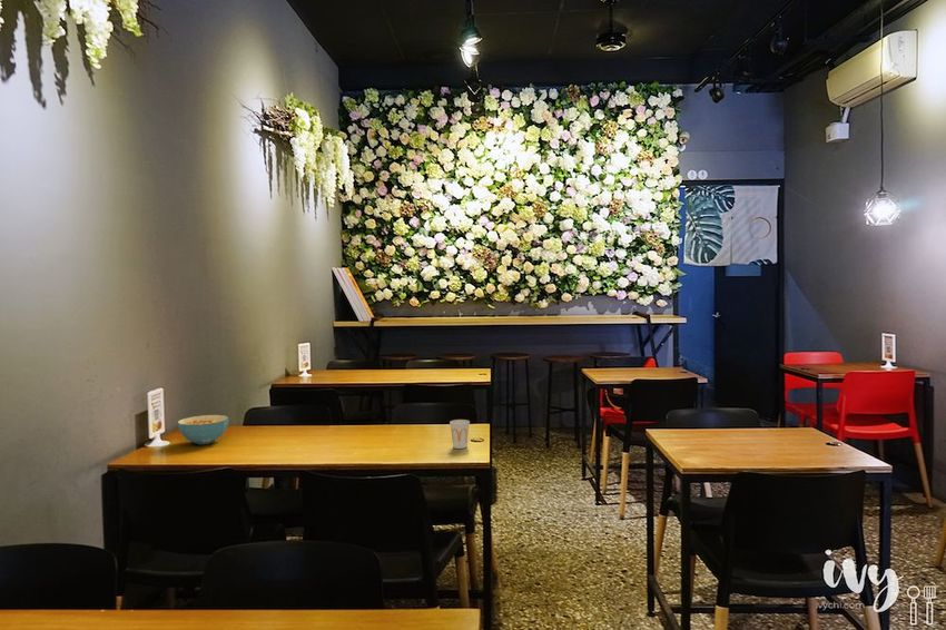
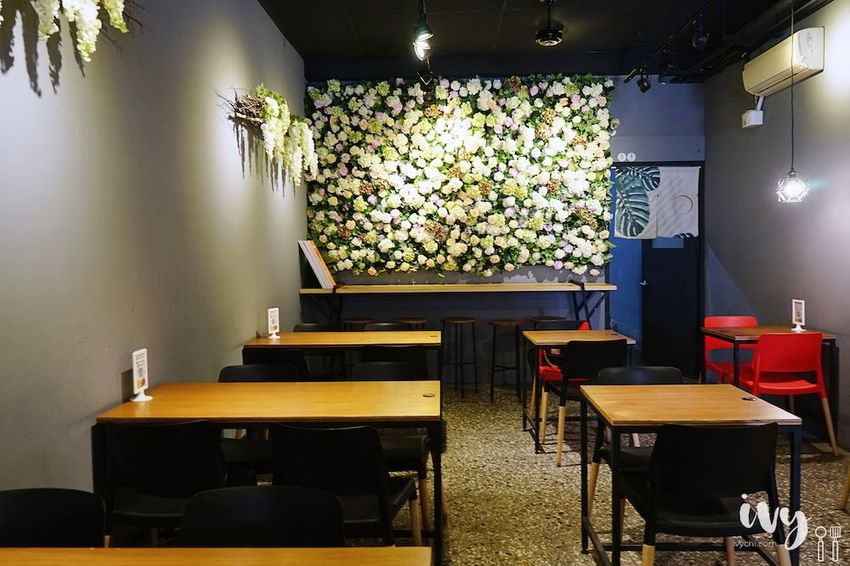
- cereal bowl [177,414,229,445]
- cup [449,419,471,450]
